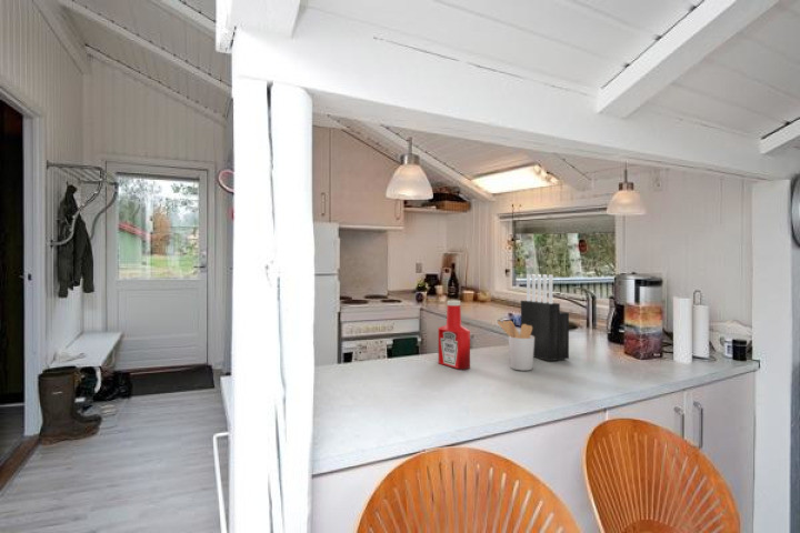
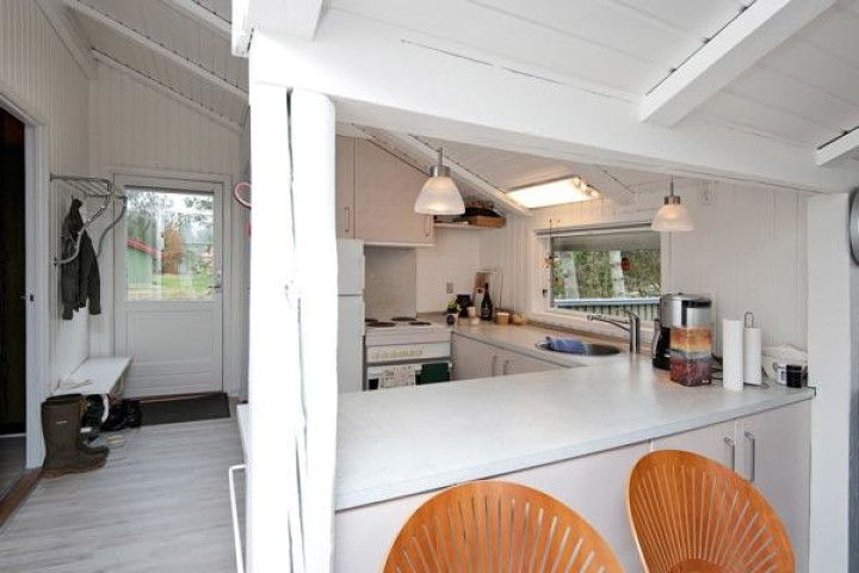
- knife block [520,273,570,362]
- utensil holder [497,320,534,372]
- soap bottle [438,300,471,370]
